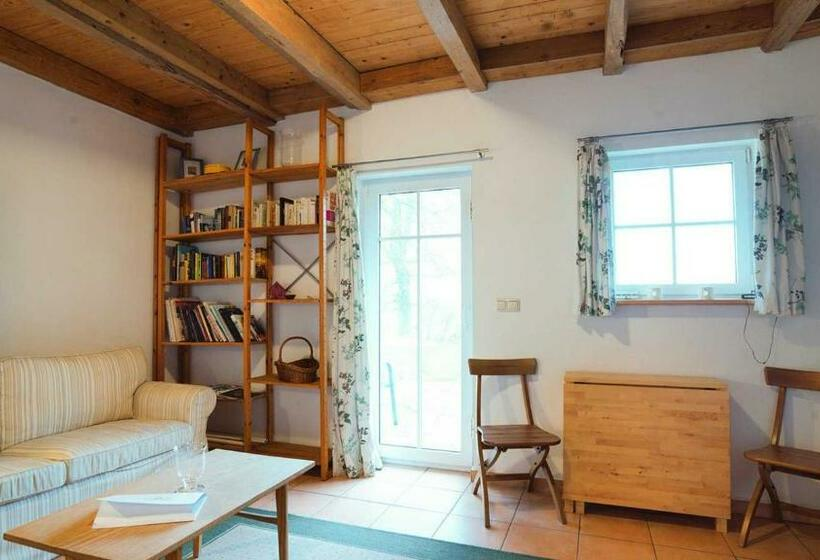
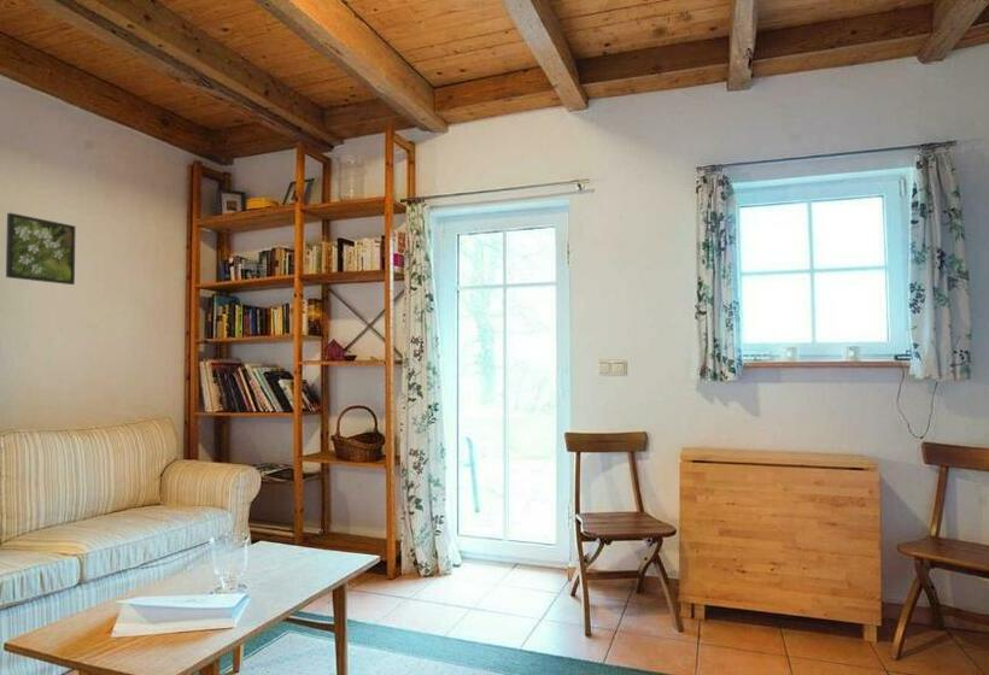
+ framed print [5,212,77,286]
